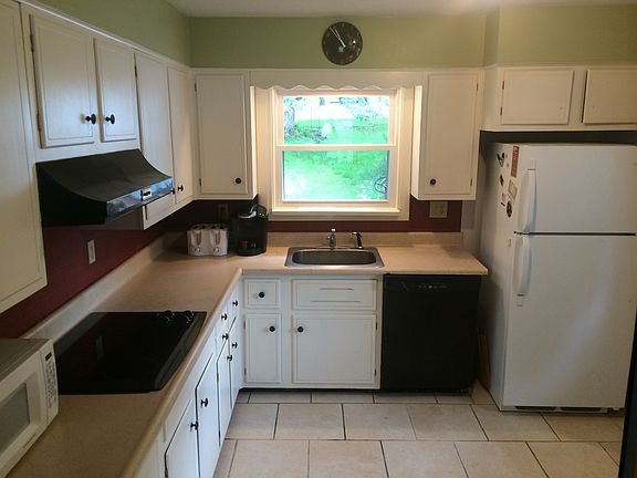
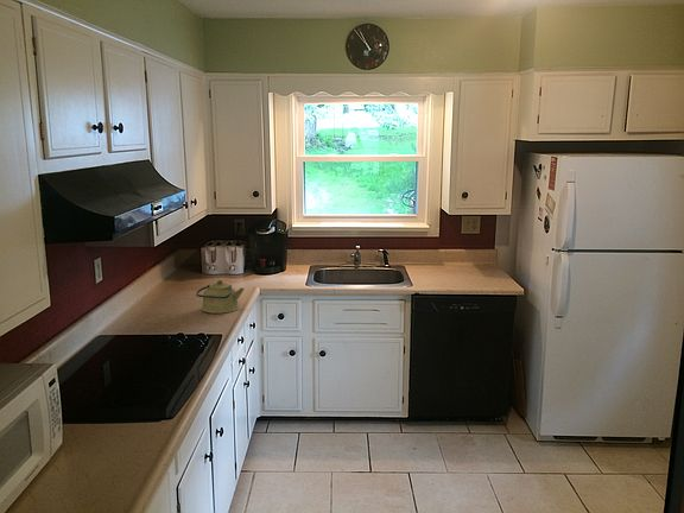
+ kettle [195,279,246,315]
